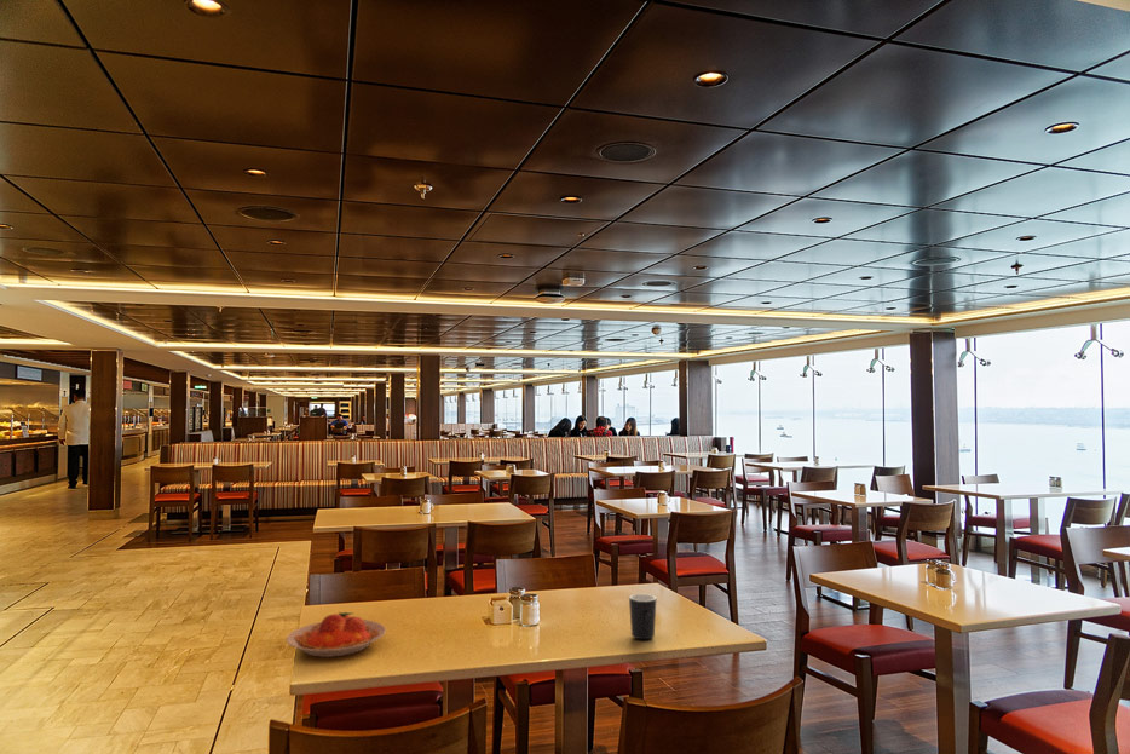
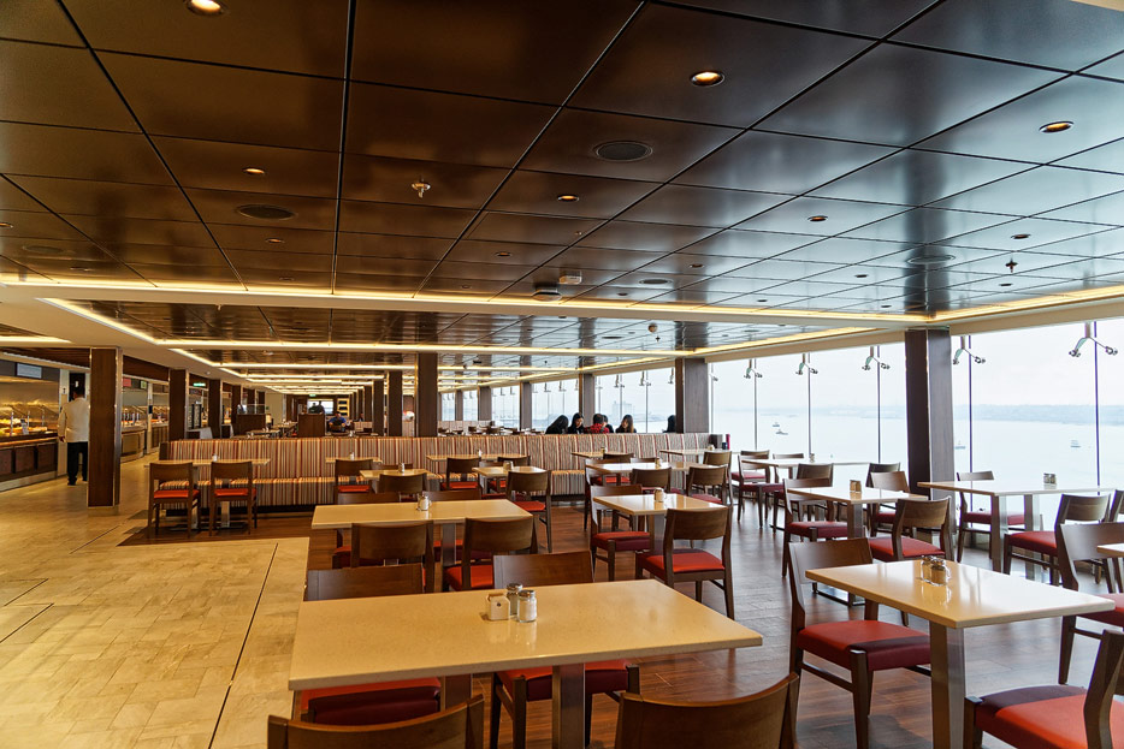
- mug [628,593,658,640]
- plate [286,611,387,658]
